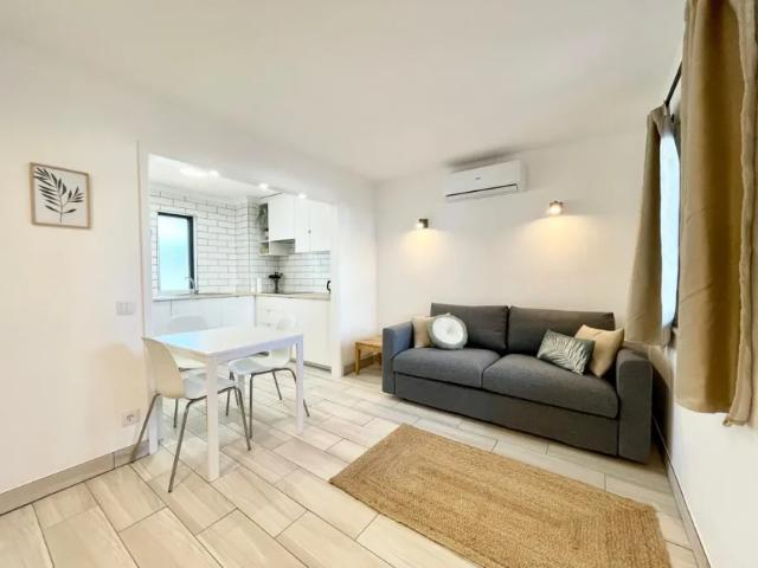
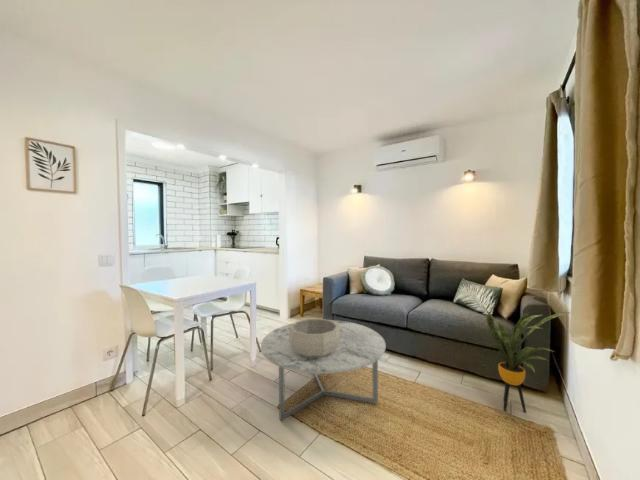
+ house plant [466,302,571,413]
+ coffee table [260,319,387,422]
+ decorative bowl [289,318,341,358]
